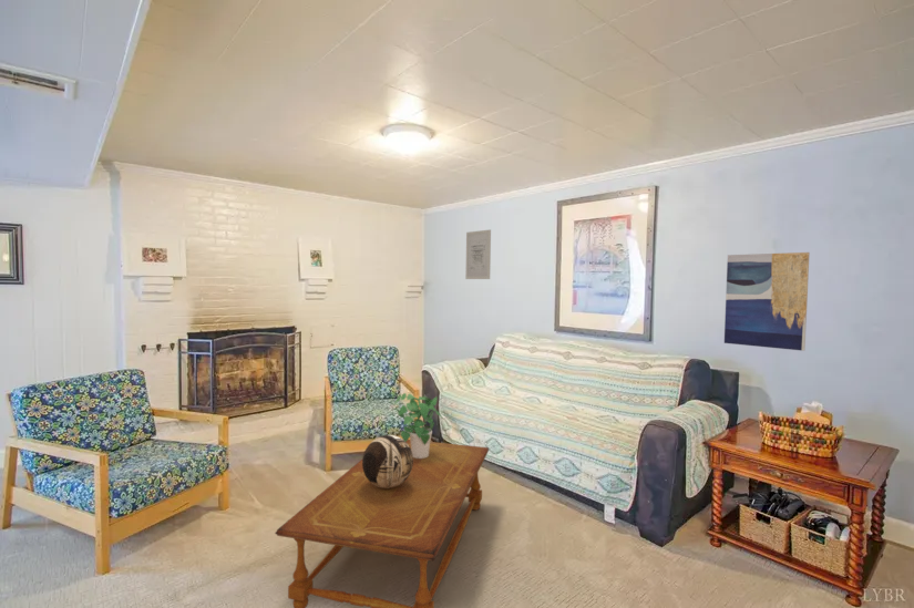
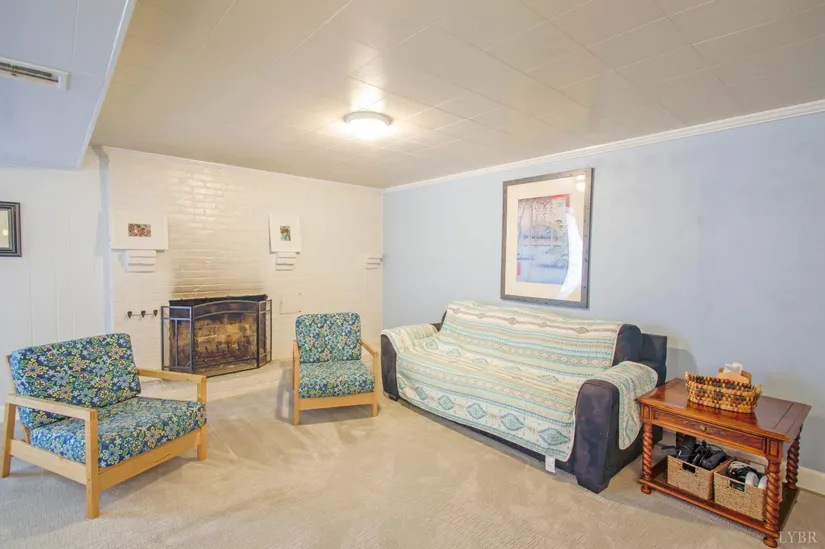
- coffee table [274,439,490,608]
- wall art [464,228,492,280]
- wall art [723,251,811,352]
- potted plant [393,392,444,458]
- decorative bowl [361,434,413,488]
